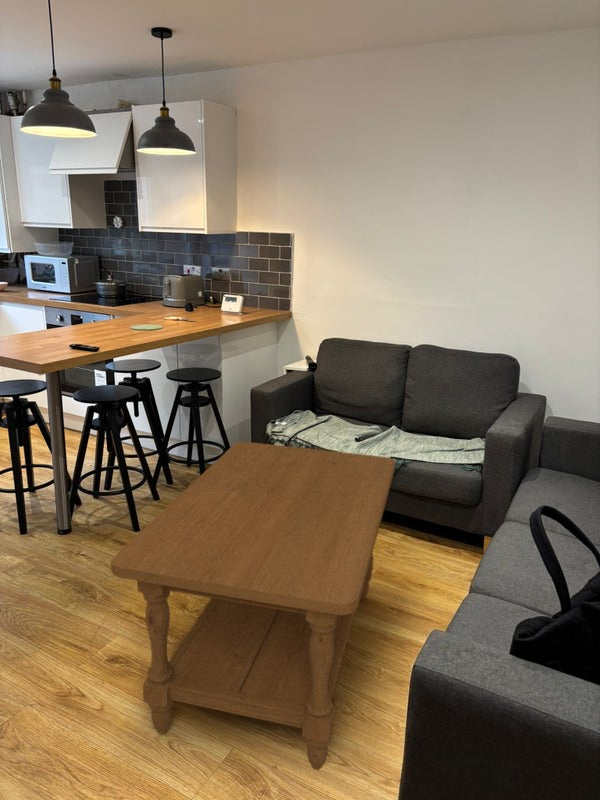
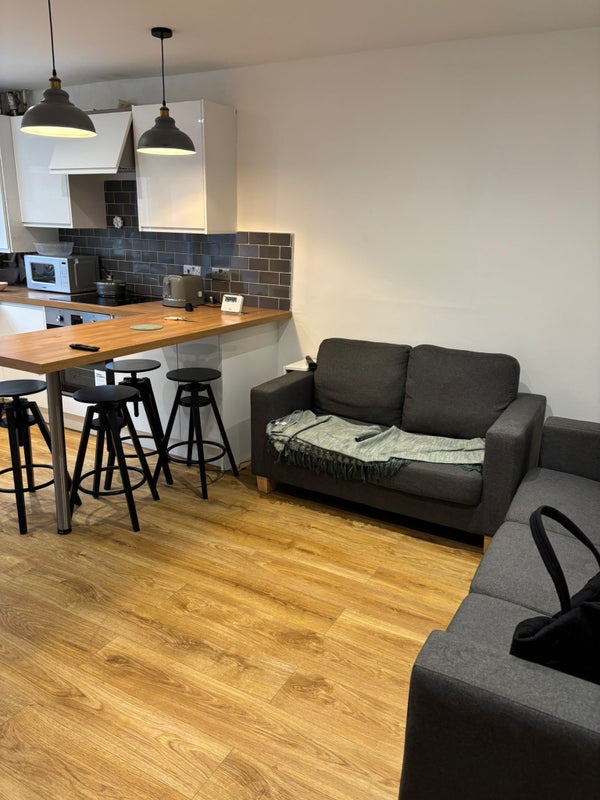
- coffee table [110,441,396,771]
